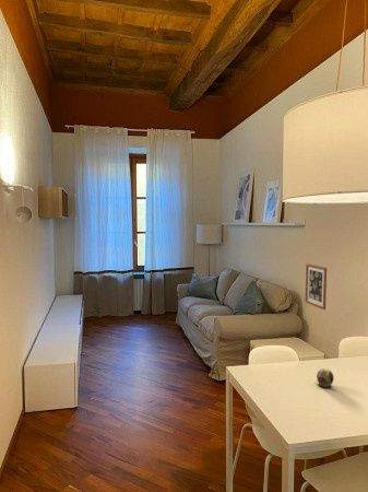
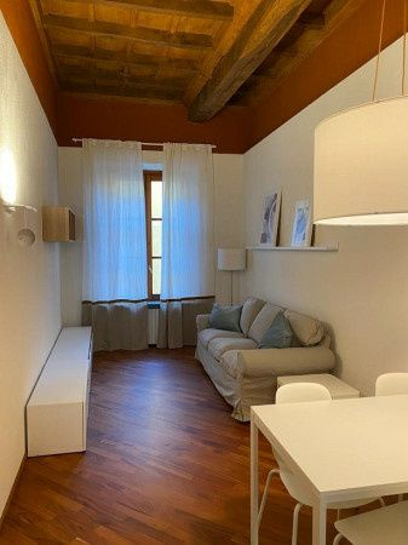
- decorative egg [316,367,335,389]
- wall art [304,262,328,311]
